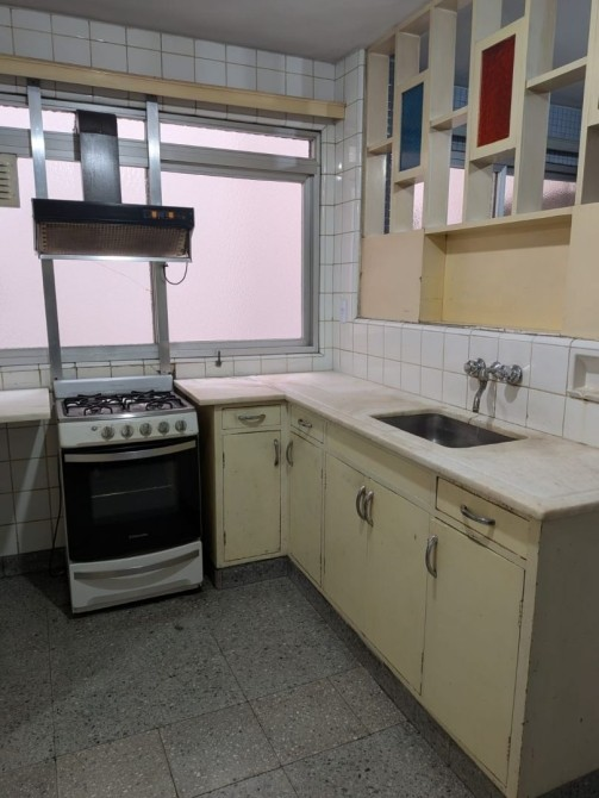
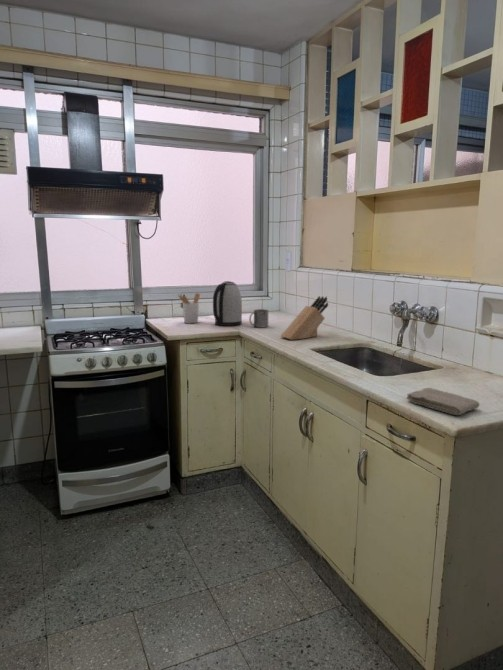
+ mug [248,308,269,329]
+ knife block [280,295,329,341]
+ washcloth [405,387,481,416]
+ kettle [212,280,243,327]
+ utensil holder [177,292,201,324]
